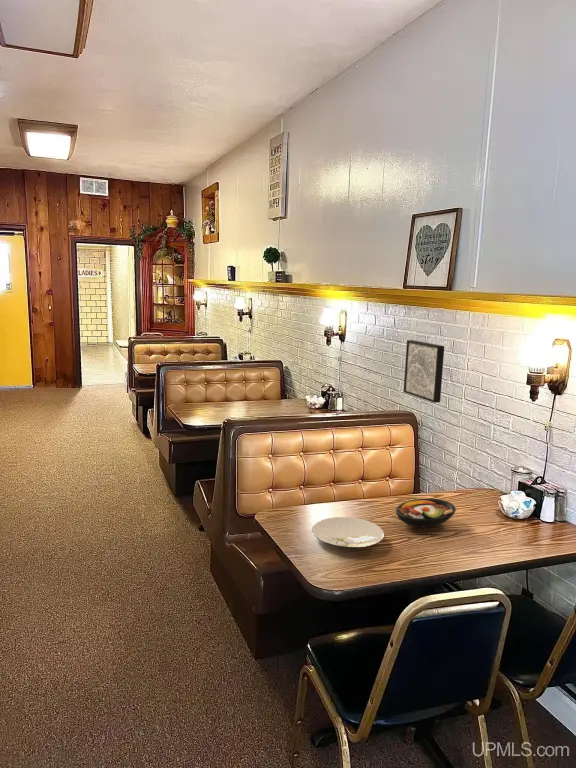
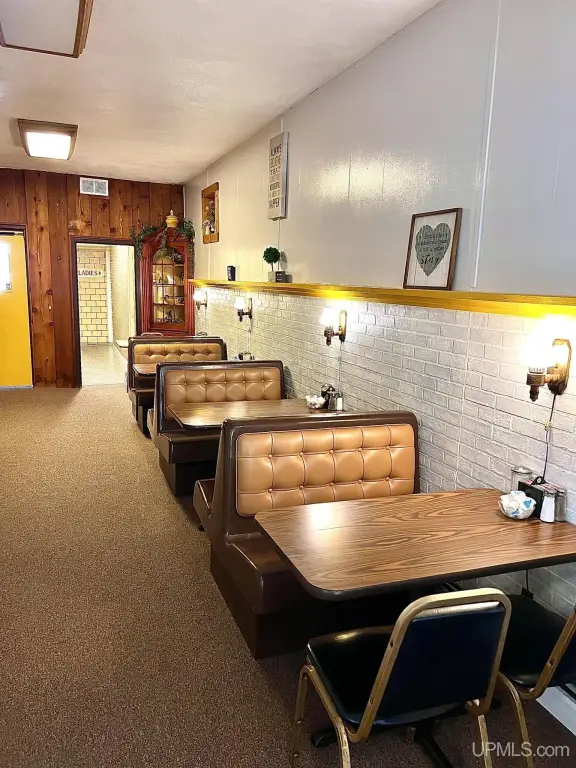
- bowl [395,497,457,528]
- plate [311,516,385,549]
- wall art [403,339,445,404]
